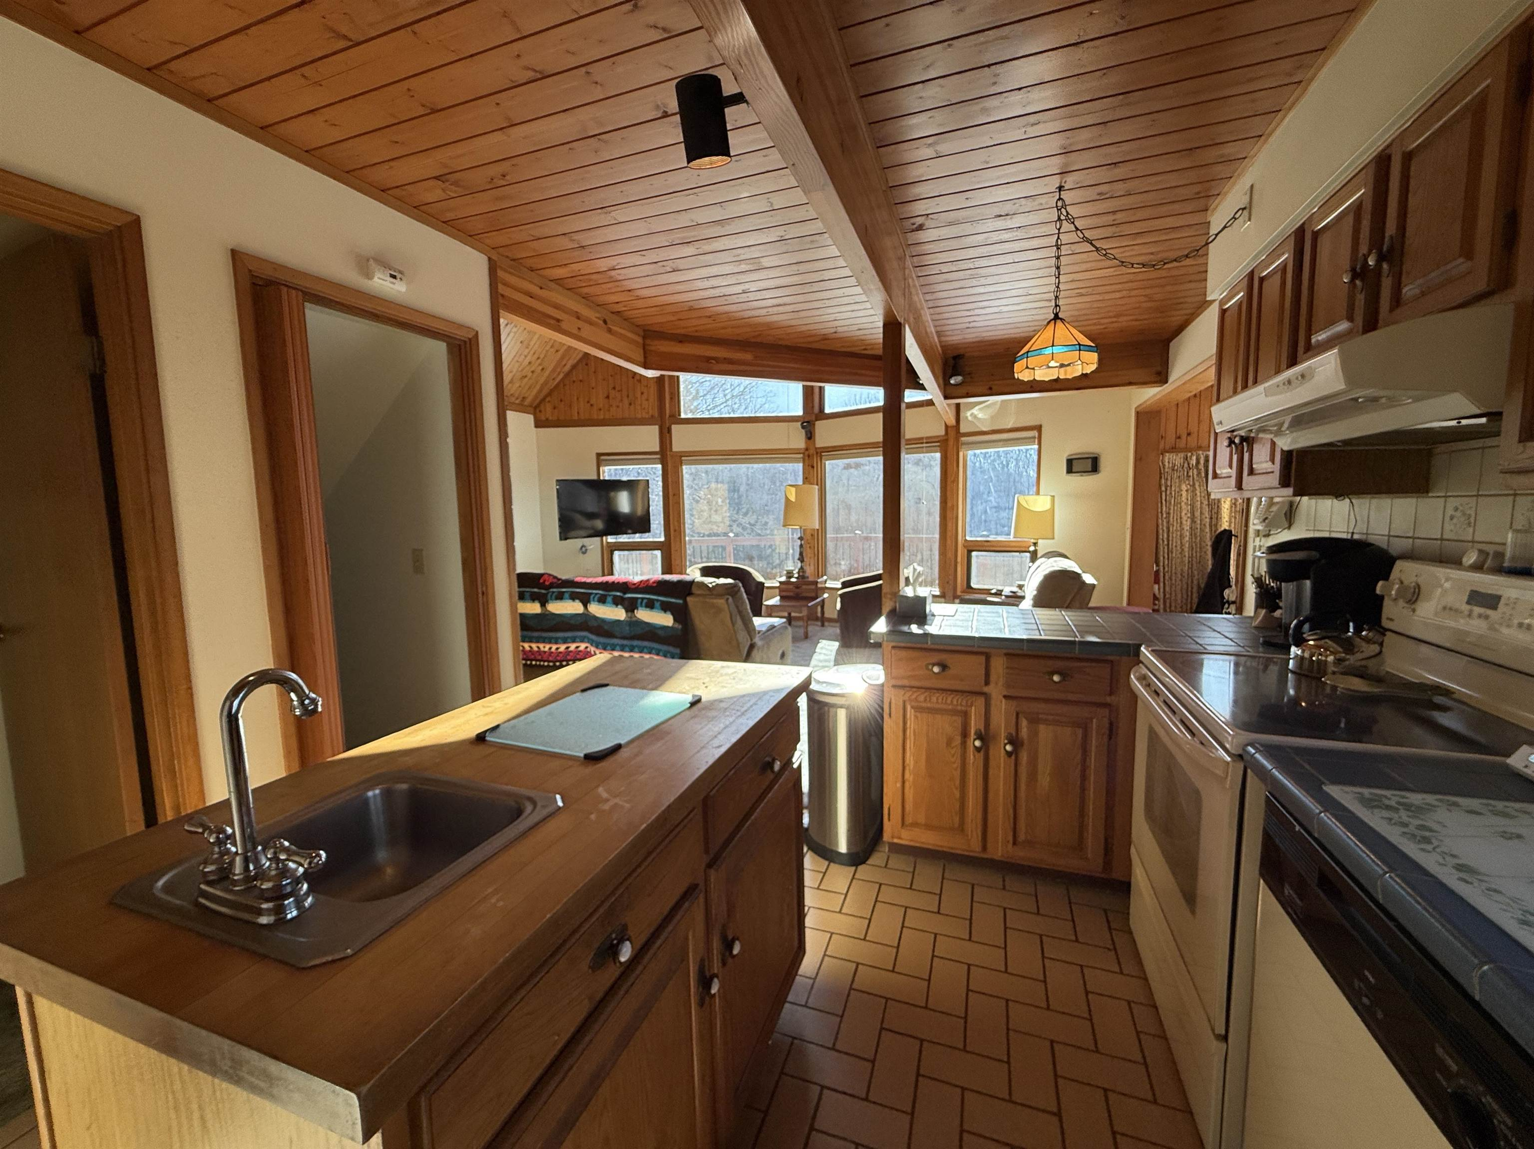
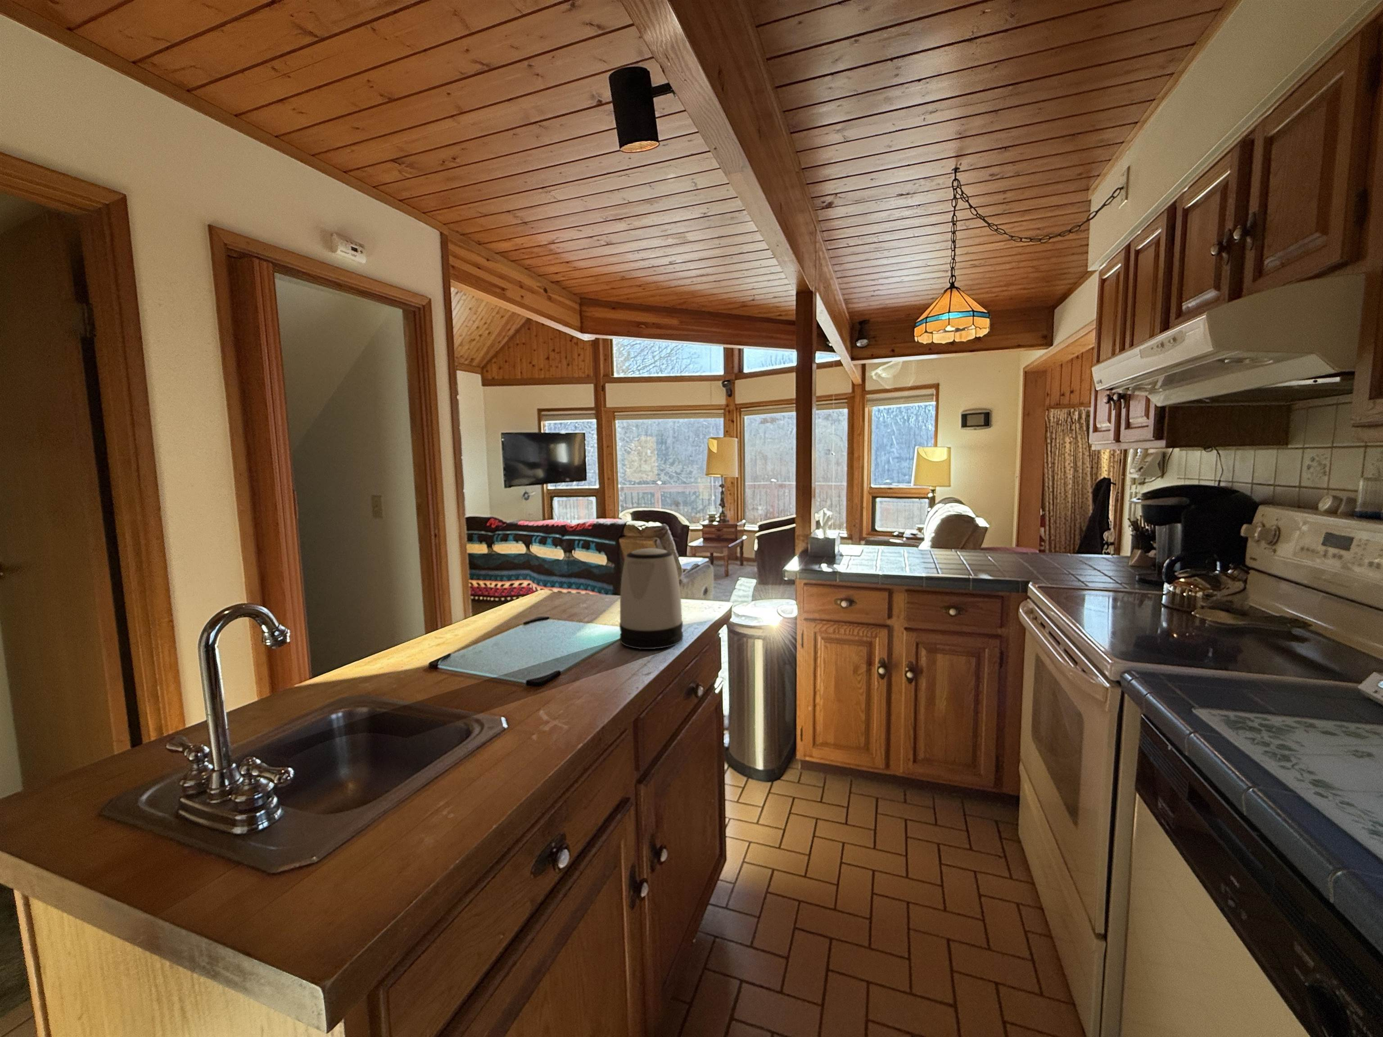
+ kettle [619,547,684,649]
